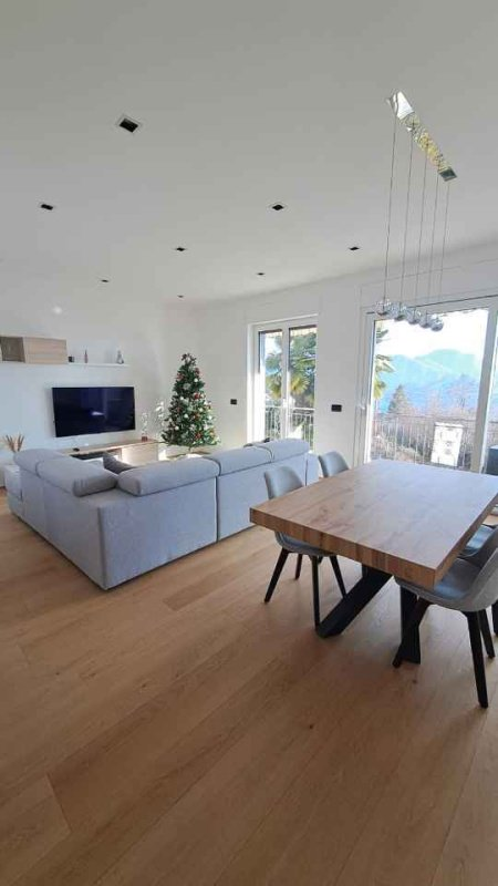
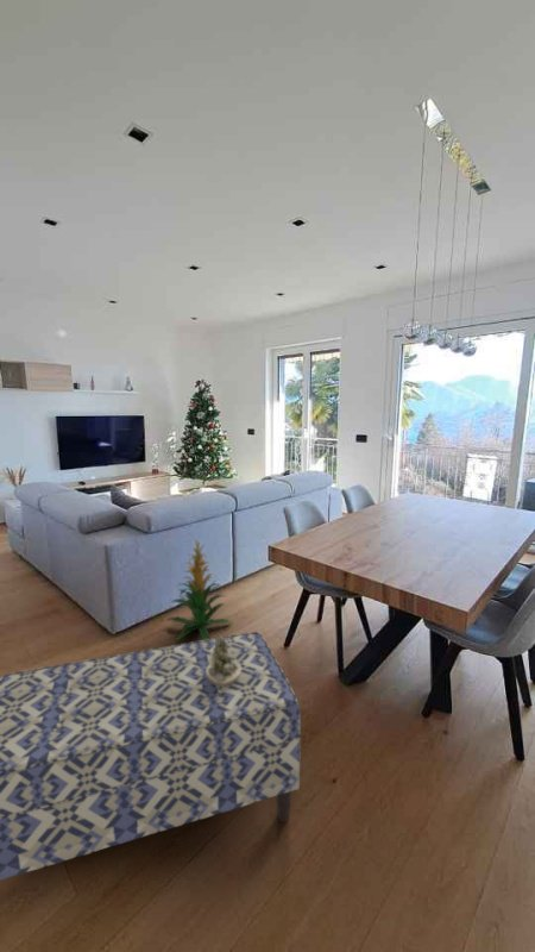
+ indoor plant [166,538,233,643]
+ bench [0,631,302,881]
+ succulent planter [206,633,240,685]
